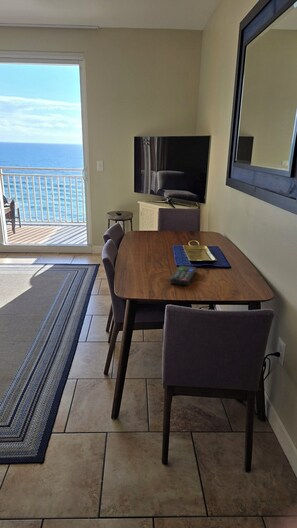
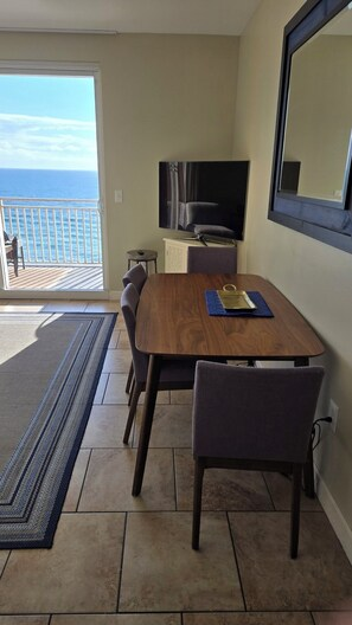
- remote control [169,265,197,286]
